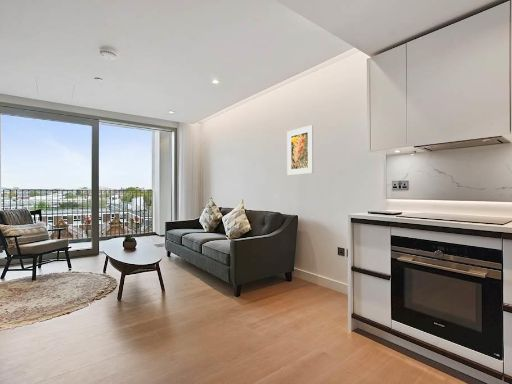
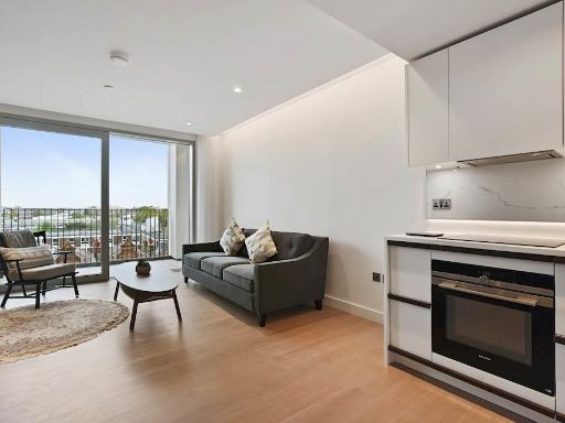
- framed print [286,124,314,176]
